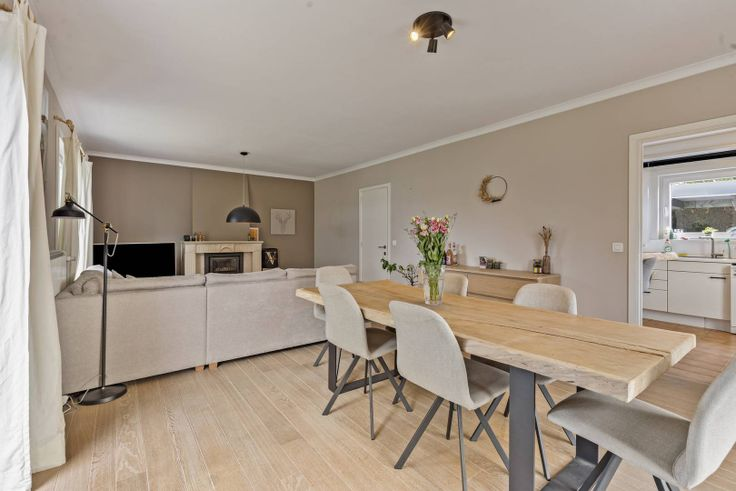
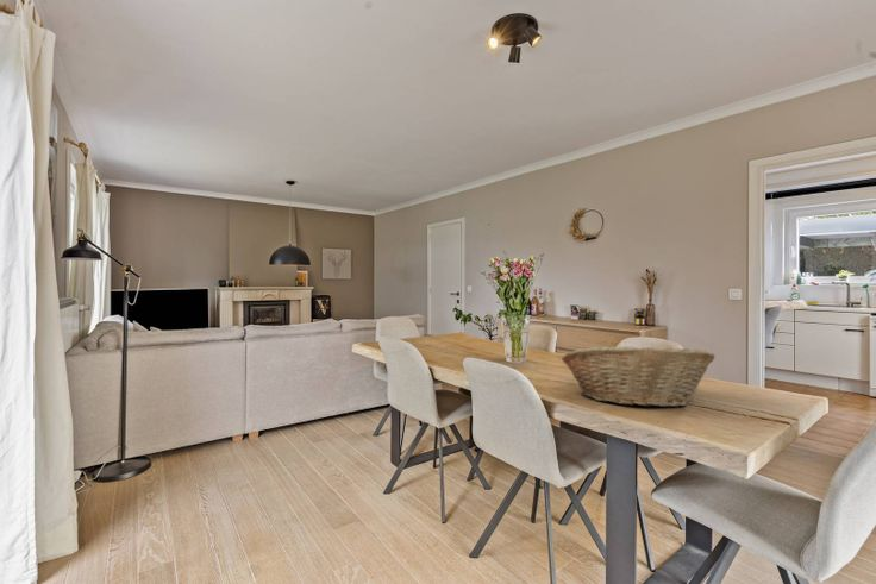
+ fruit basket [561,345,717,408]
